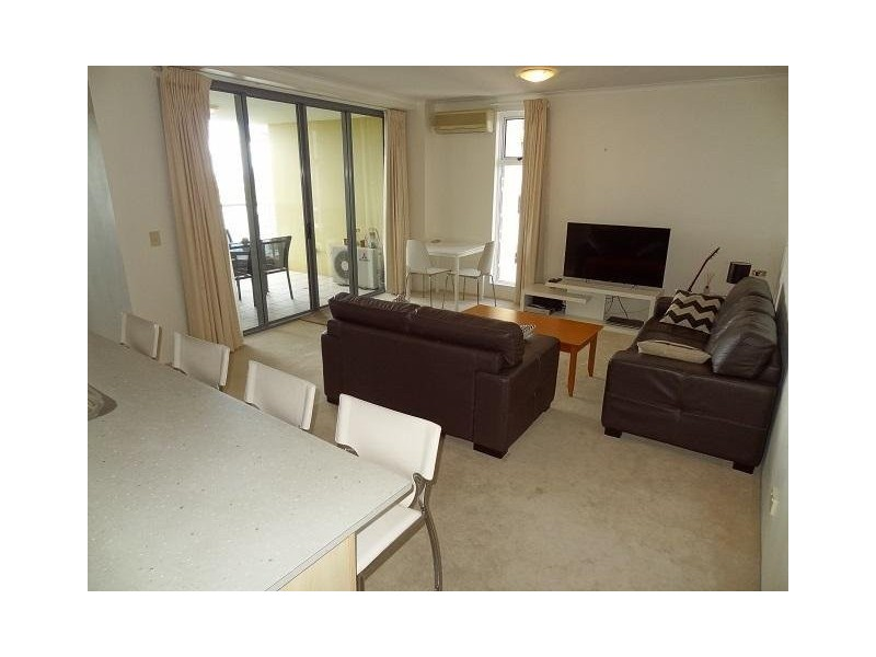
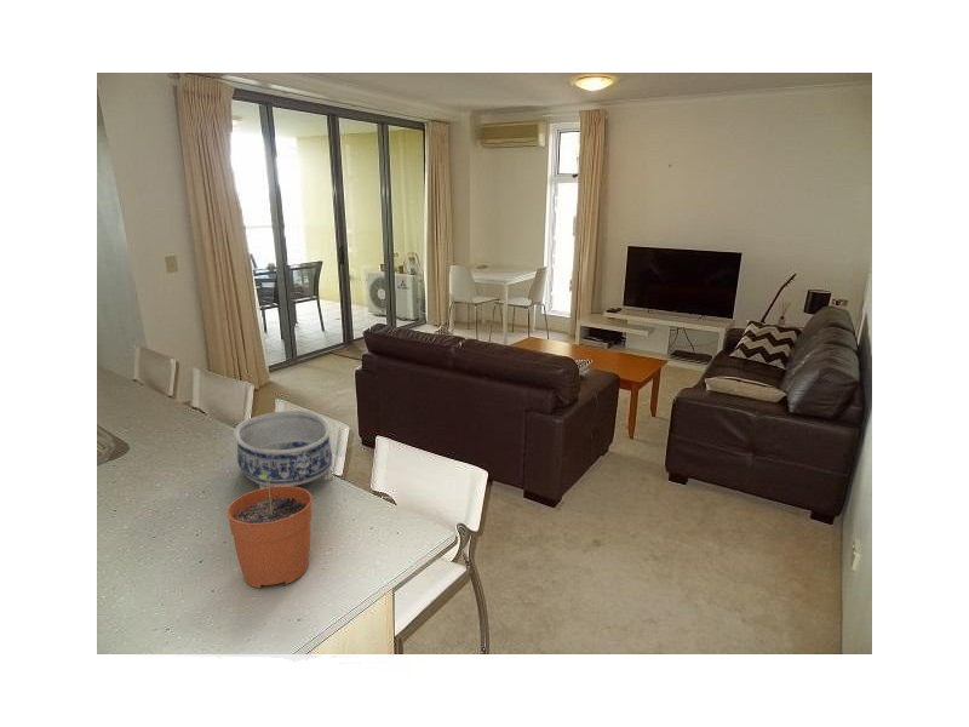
+ decorative bowl [233,410,334,490]
+ plant pot [225,475,314,589]
